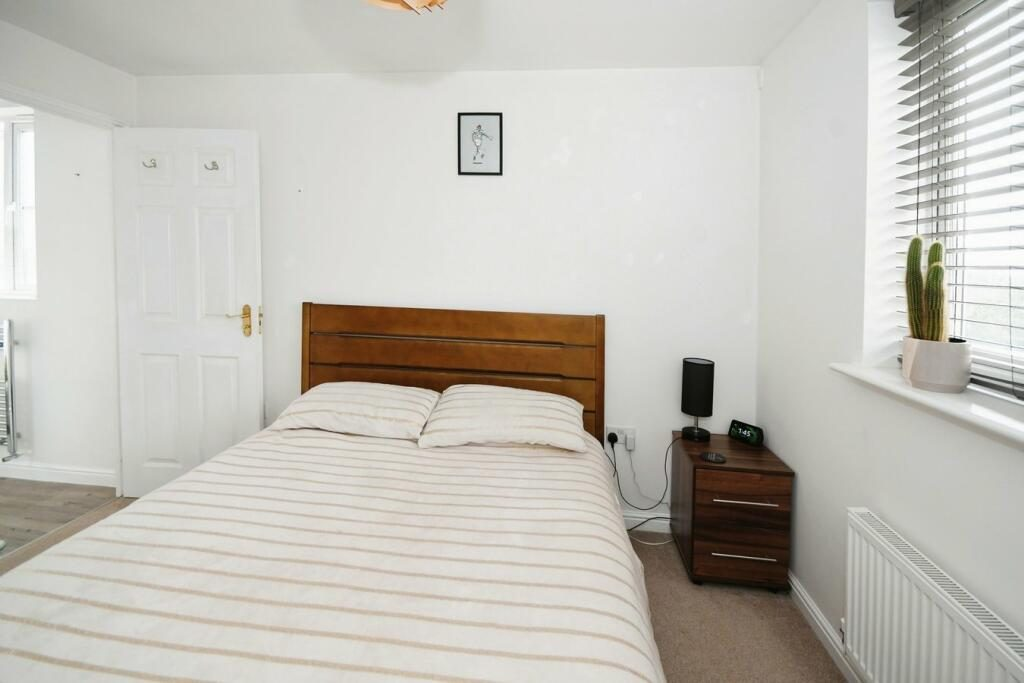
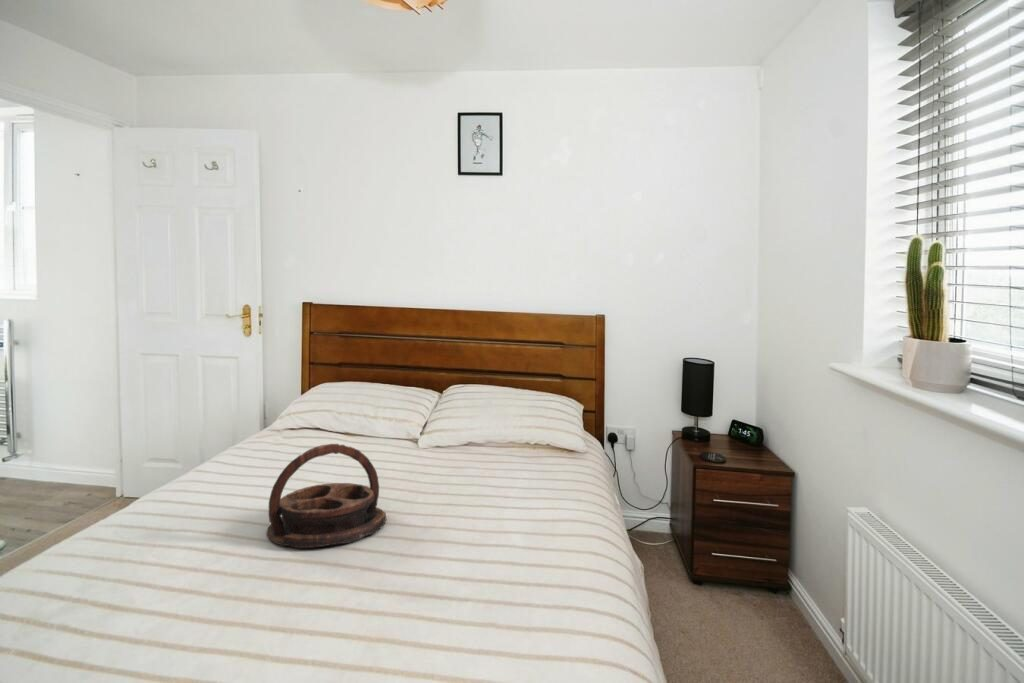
+ serving tray [265,443,387,549]
